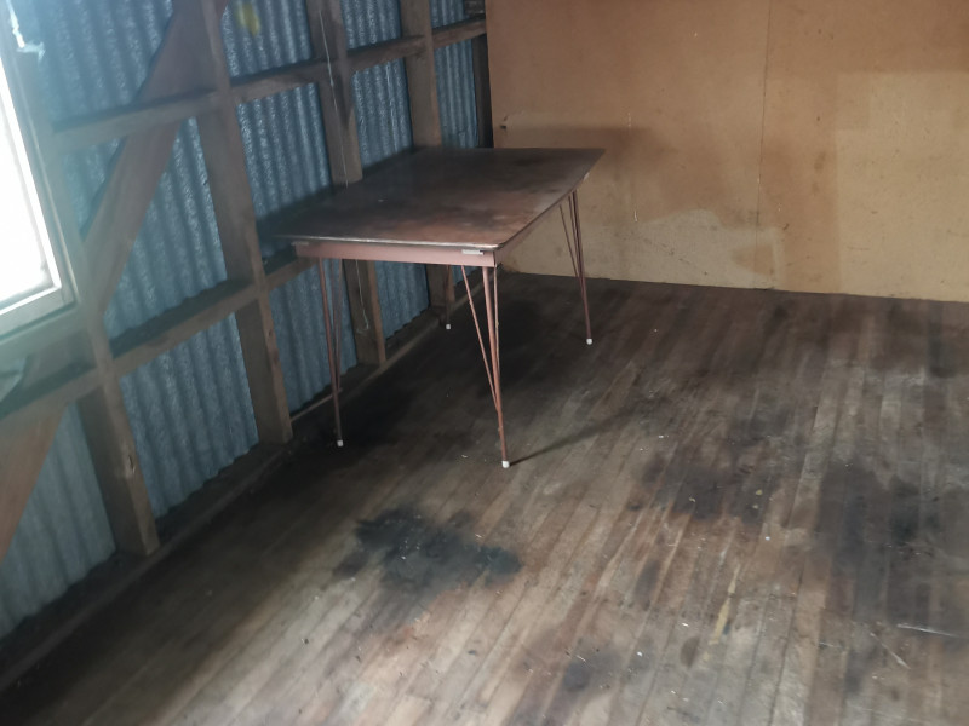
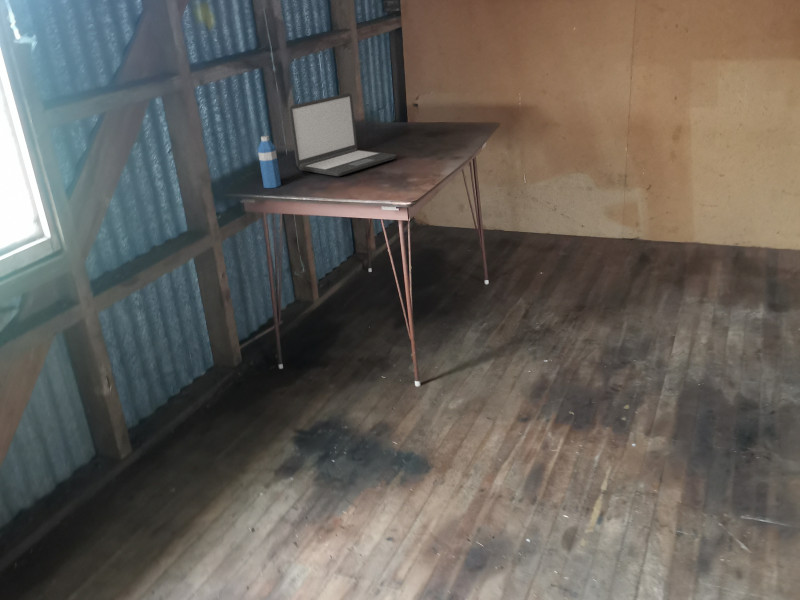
+ laptop [288,92,397,177]
+ water bottle [257,135,282,189]
